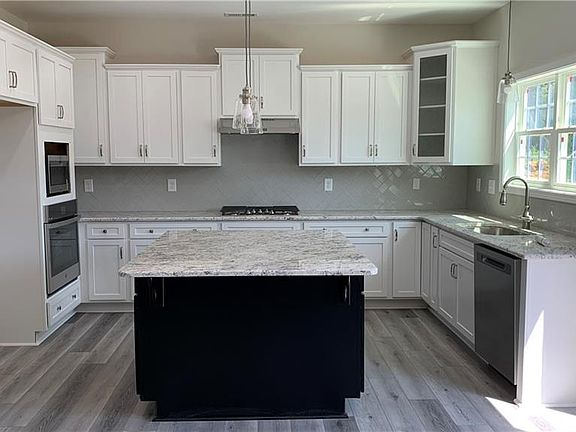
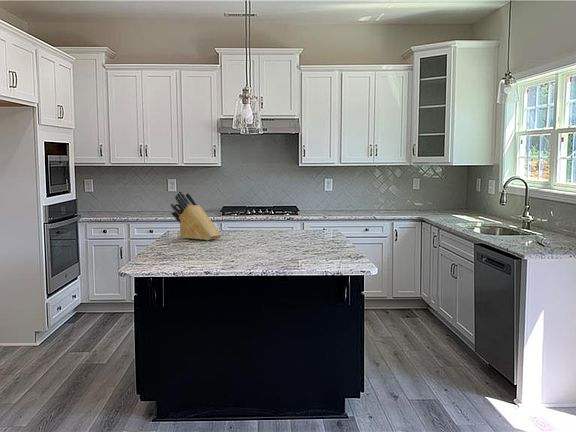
+ knife block [170,190,222,241]
